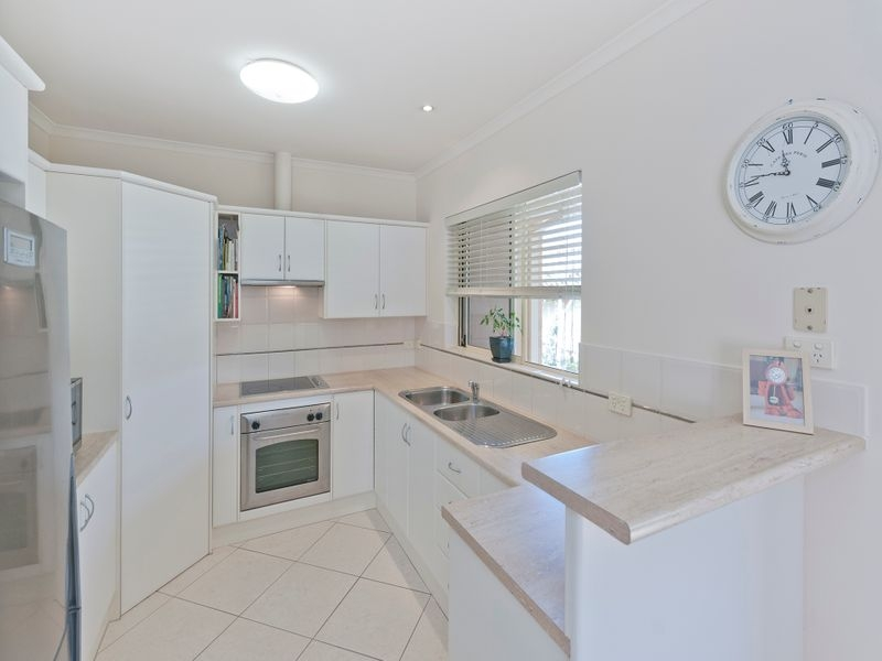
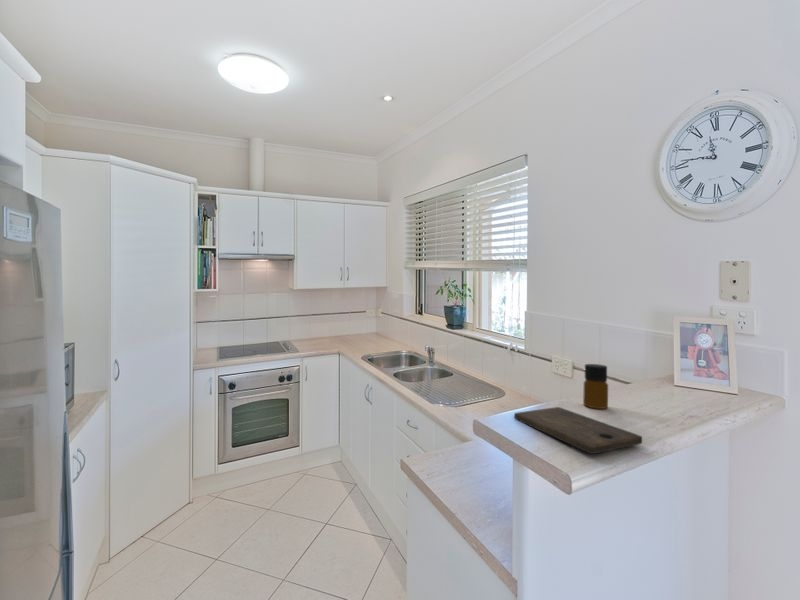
+ cutting board [513,406,643,455]
+ bottle [582,363,609,410]
